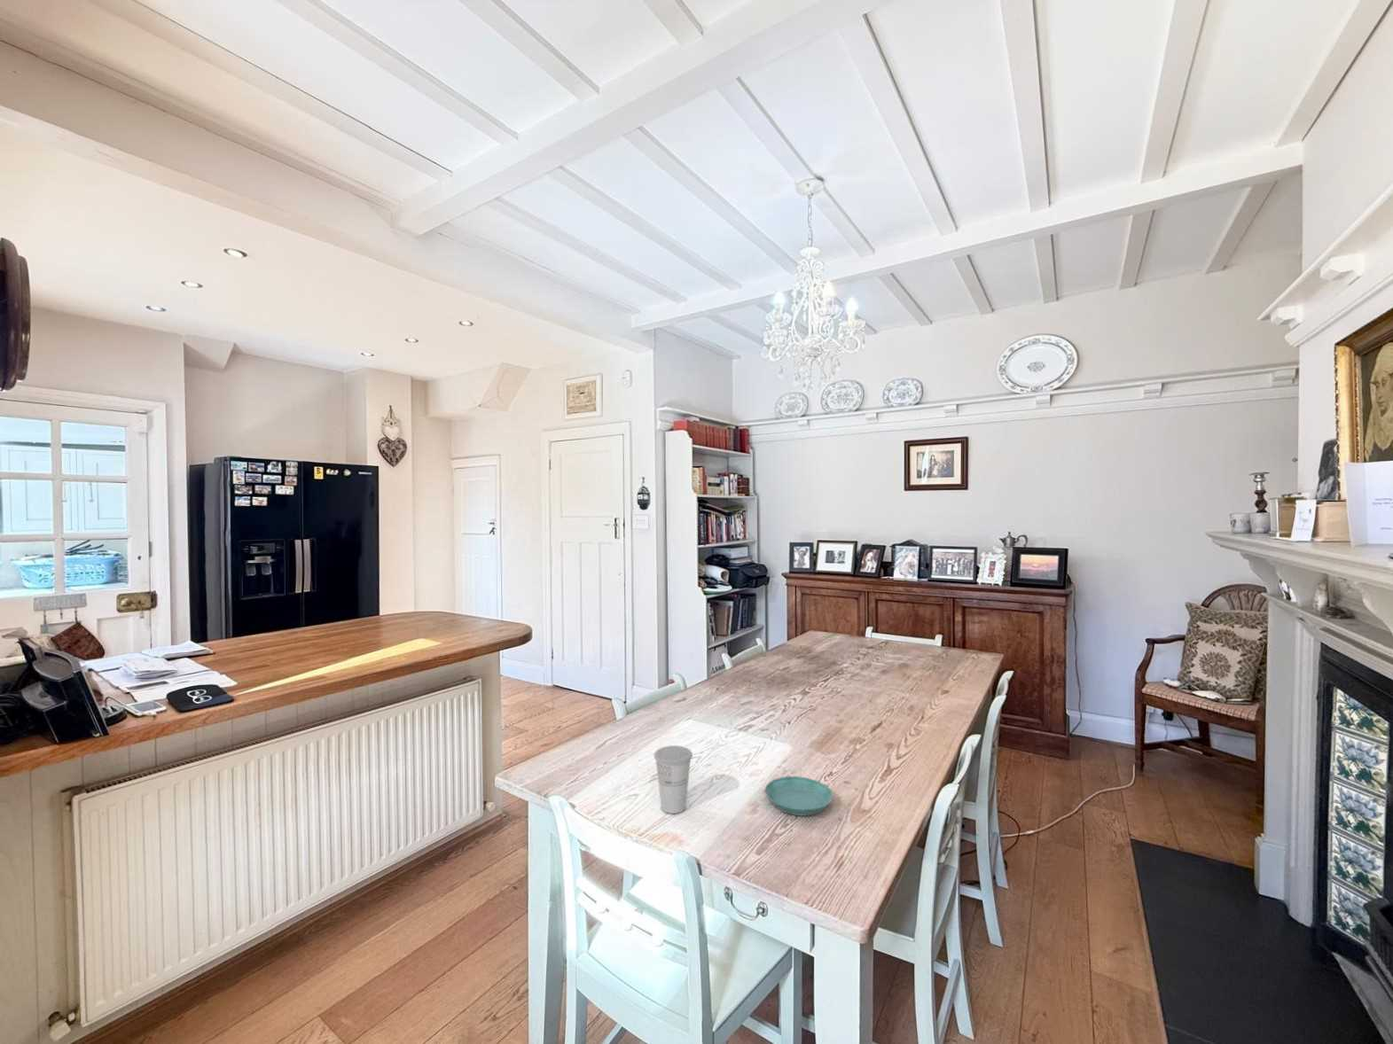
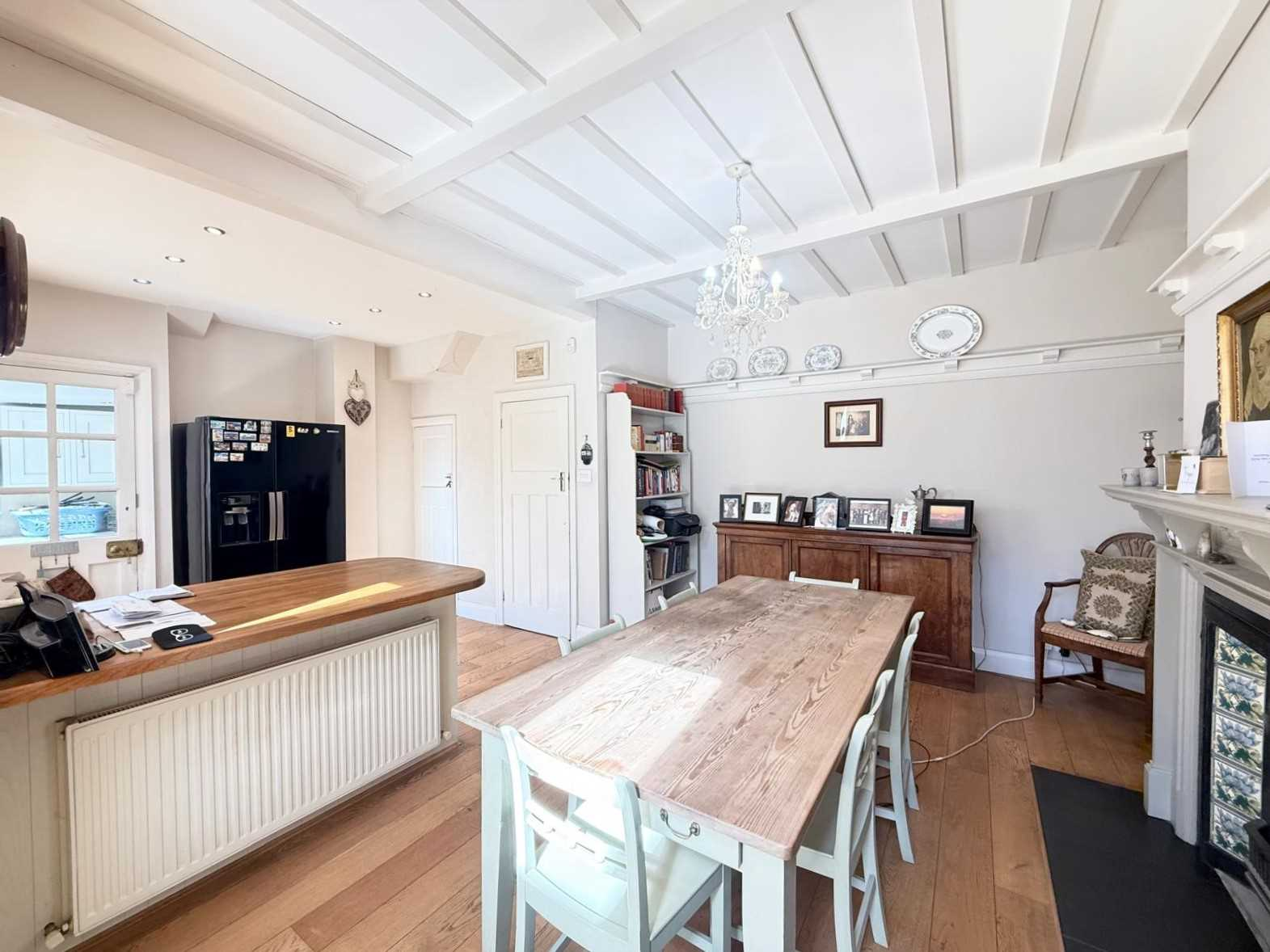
- saucer [763,775,834,816]
- cup [654,745,693,815]
